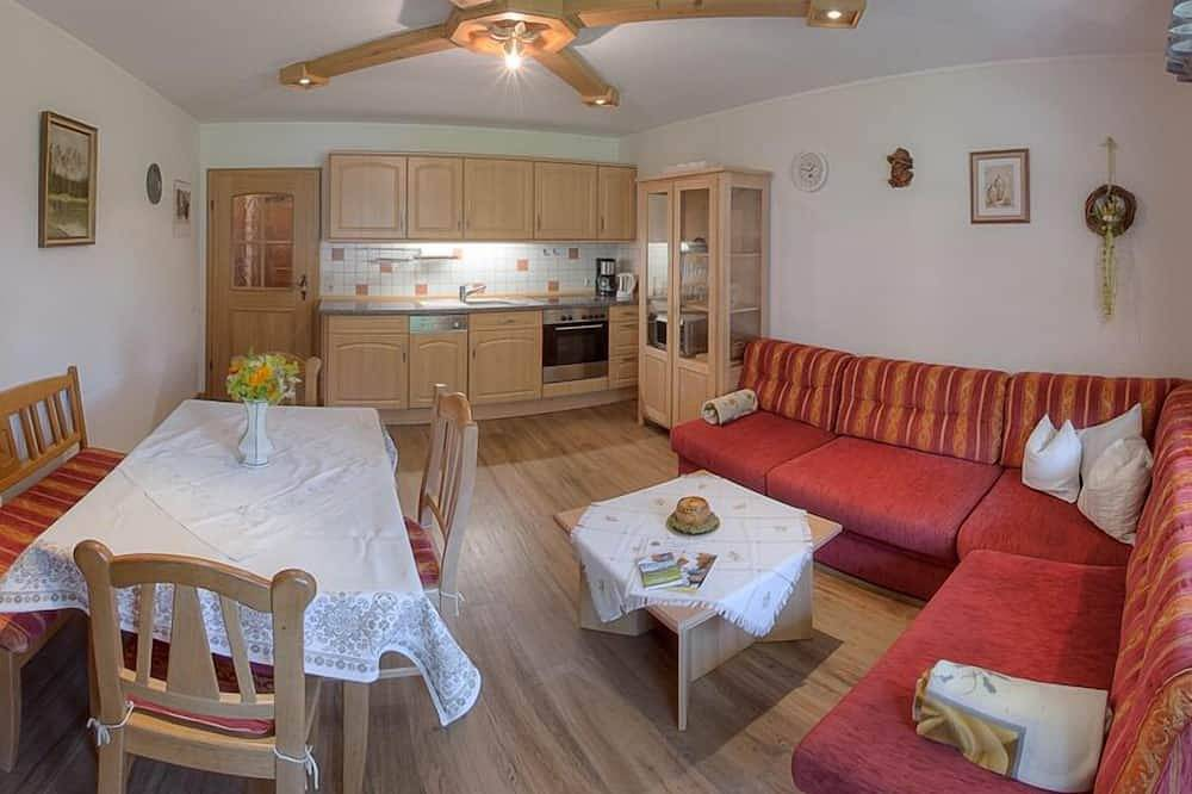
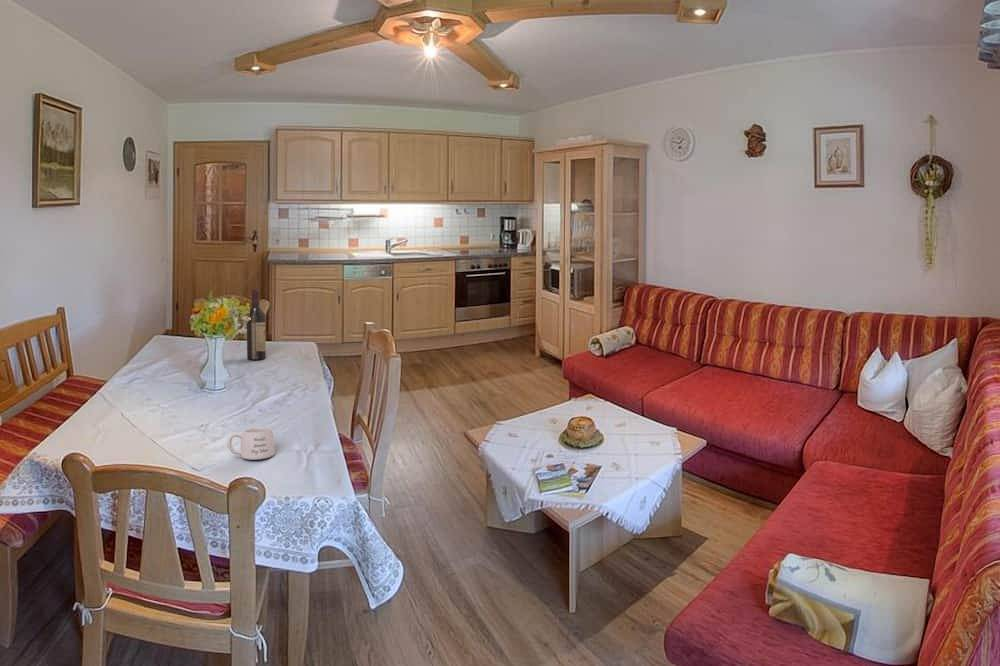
+ mug [226,426,276,461]
+ wine bottle [246,289,267,361]
